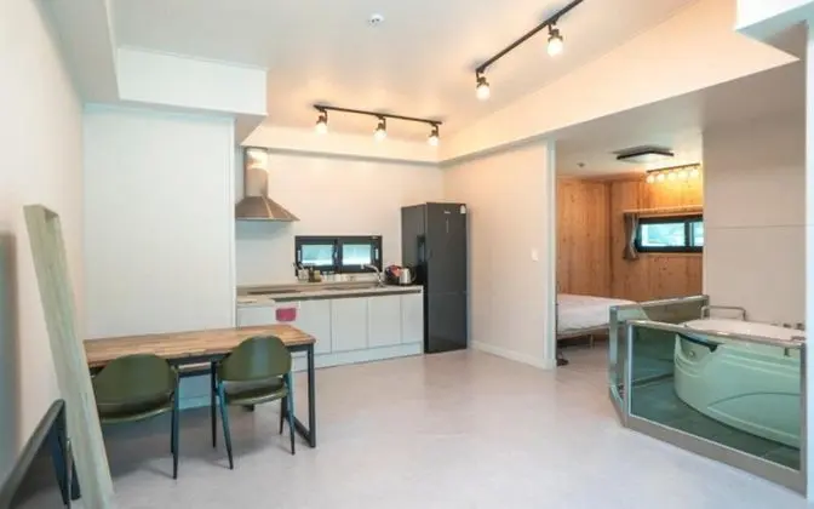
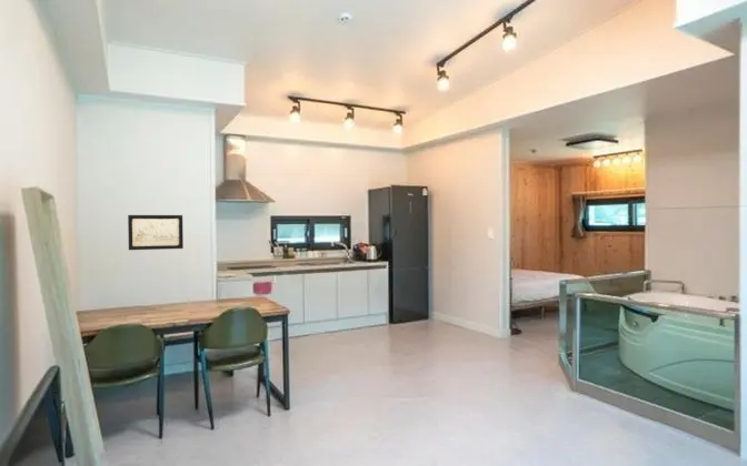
+ wall art [127,214,185,251]
